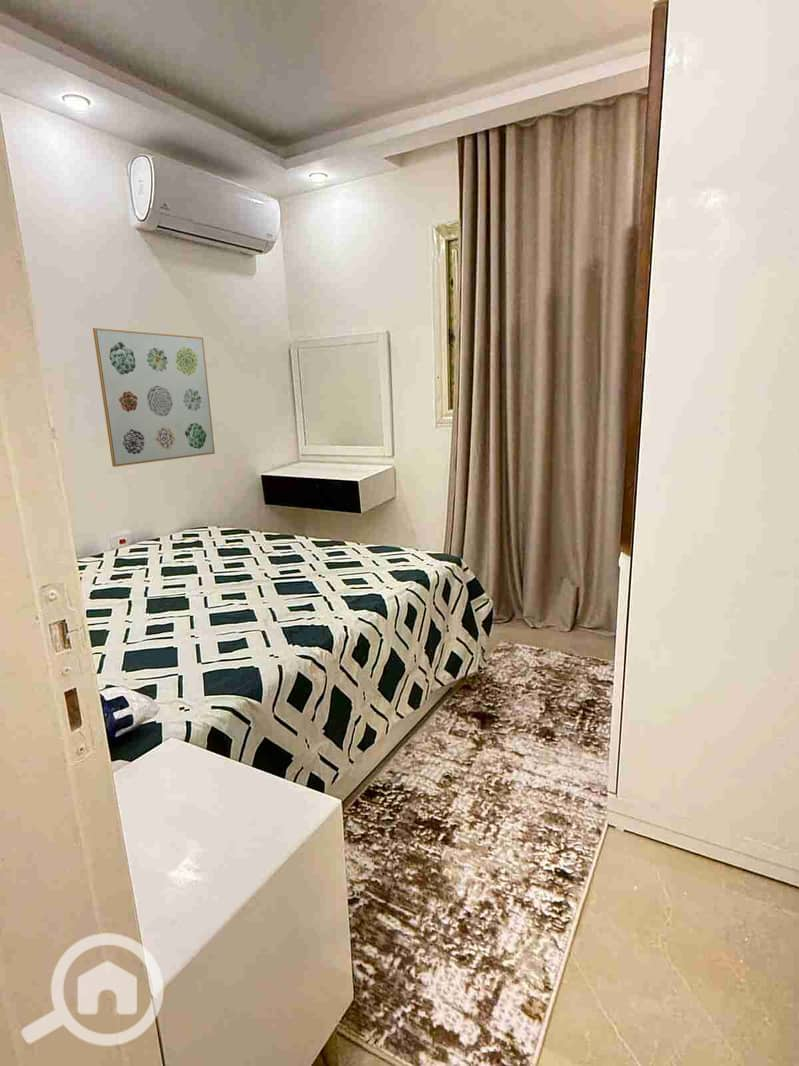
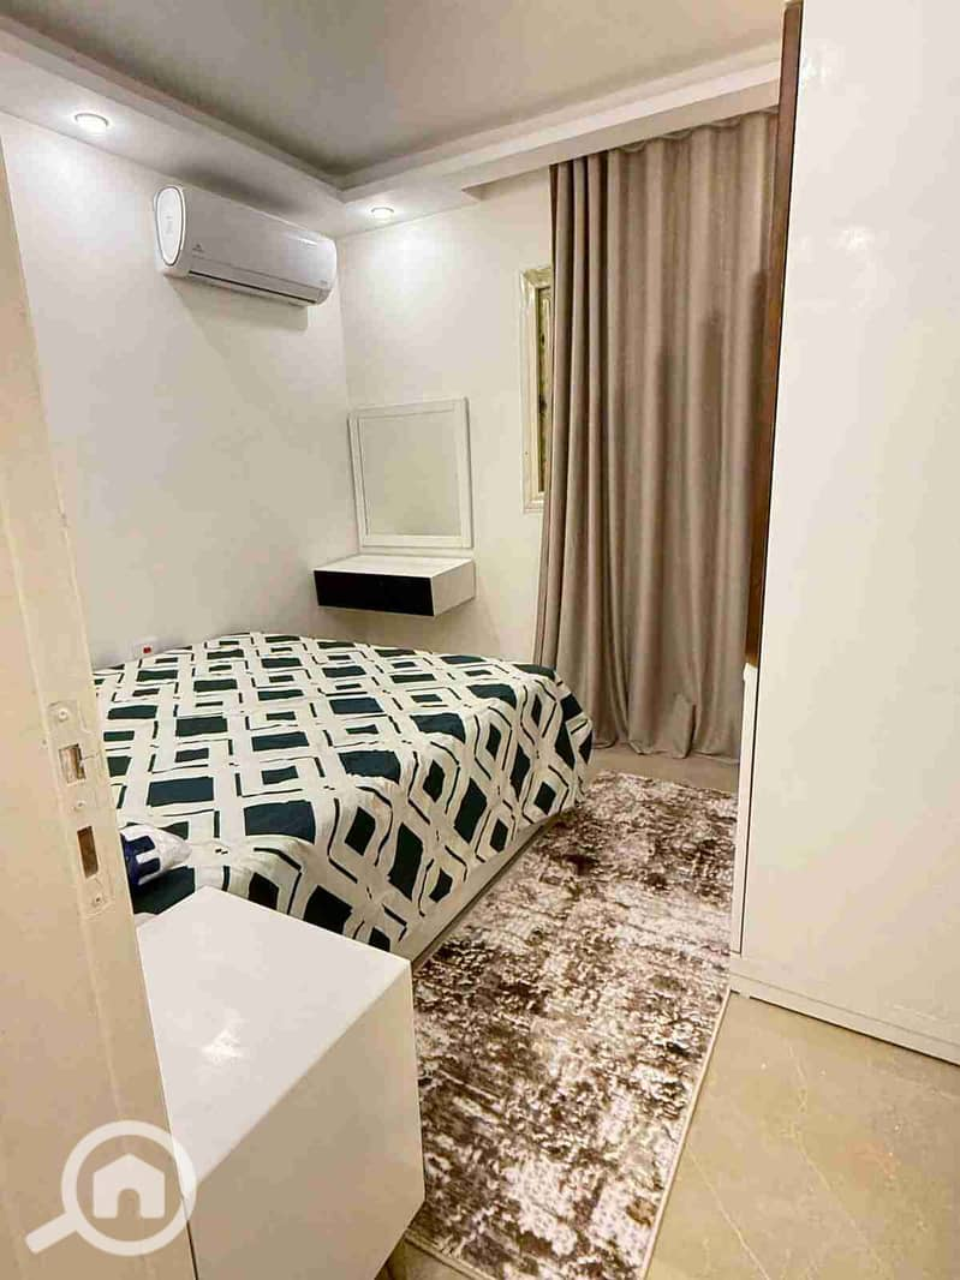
- wall art [92,327,216,468]
